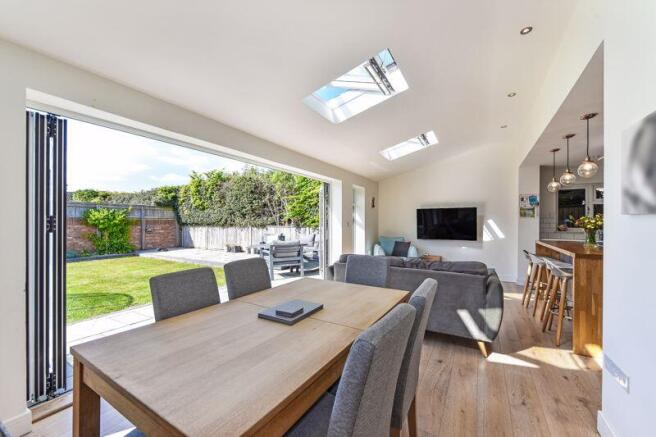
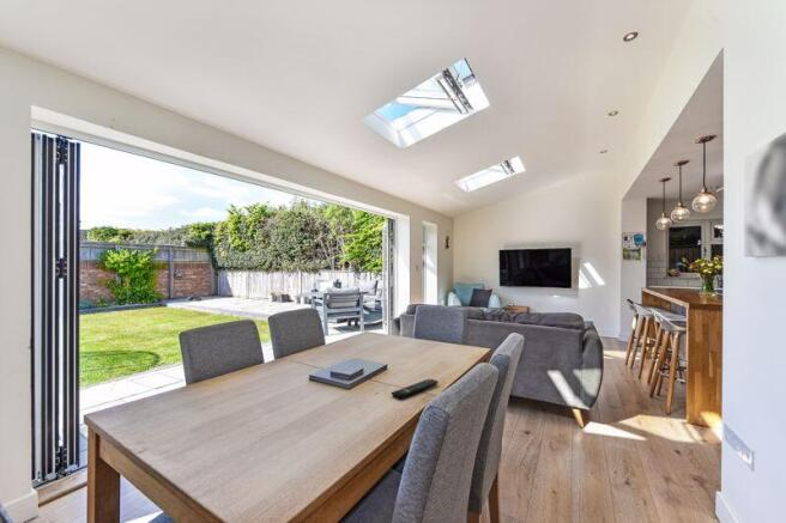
+ remote control [391,378,440,400]
